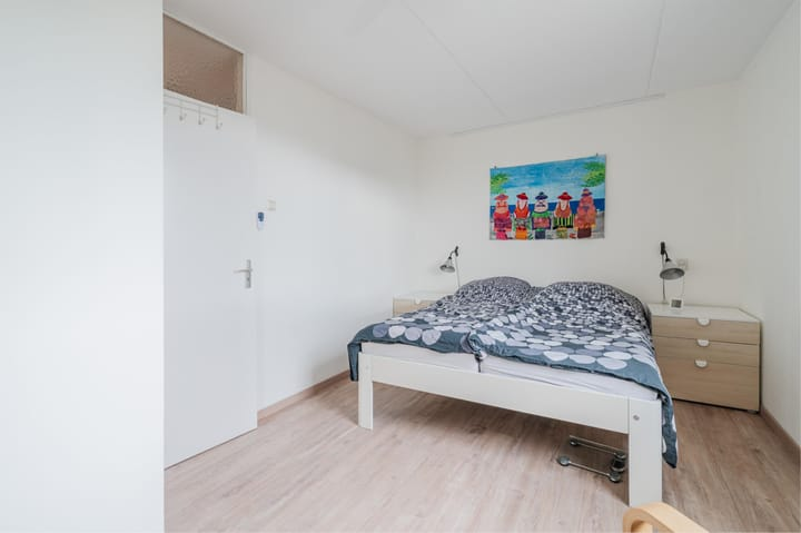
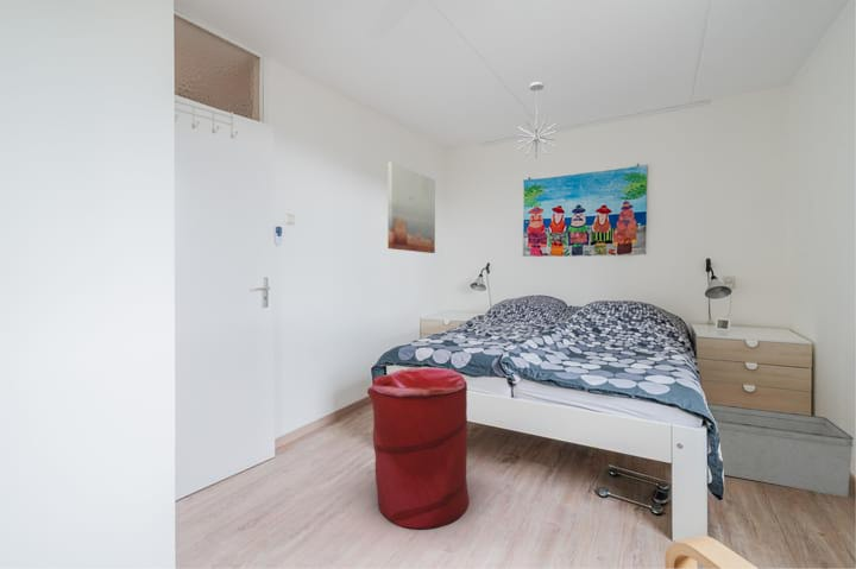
+ storage bin [706,402,855,498]
+ pendant light [516,81,558,160]
+ wall art [386,160,436,254]
+ laundry hamper [366,366,471,530]
